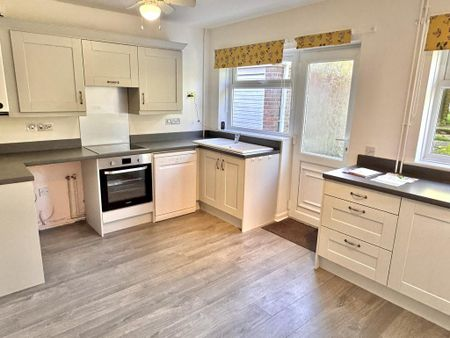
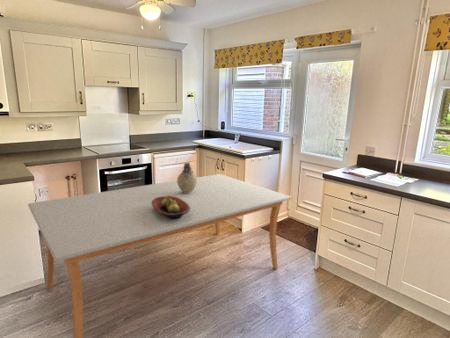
+ vase [176,162,197,193]
+ dining table [27,173,293,338]
+ fruit bowl [151,195,190,219]
